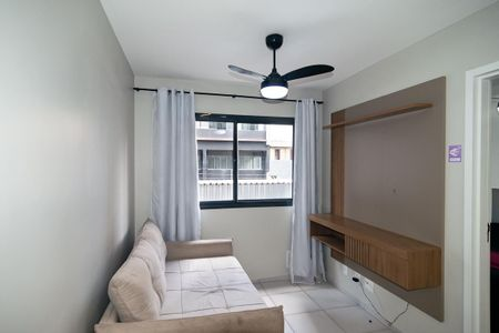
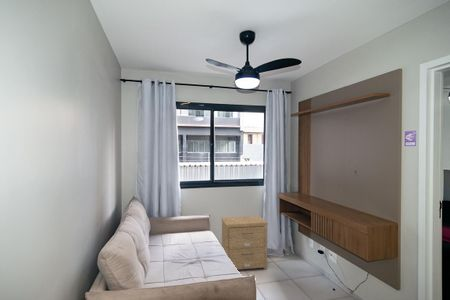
+ side table [221,215,269,271]
